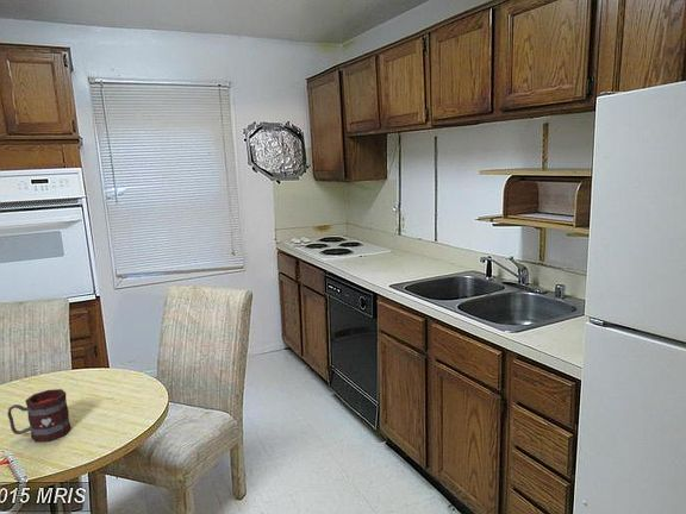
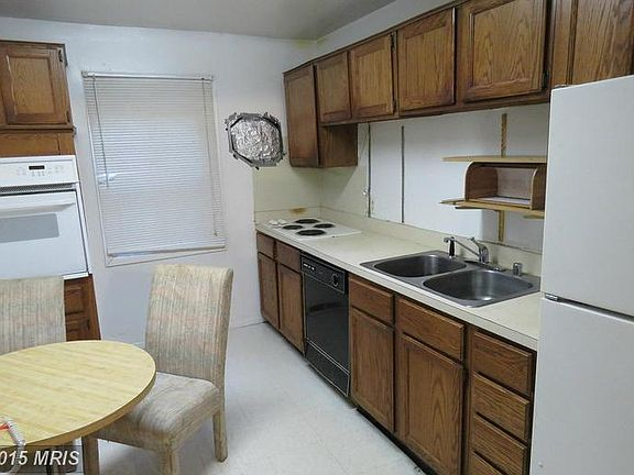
- mug [6,388,73,443]
